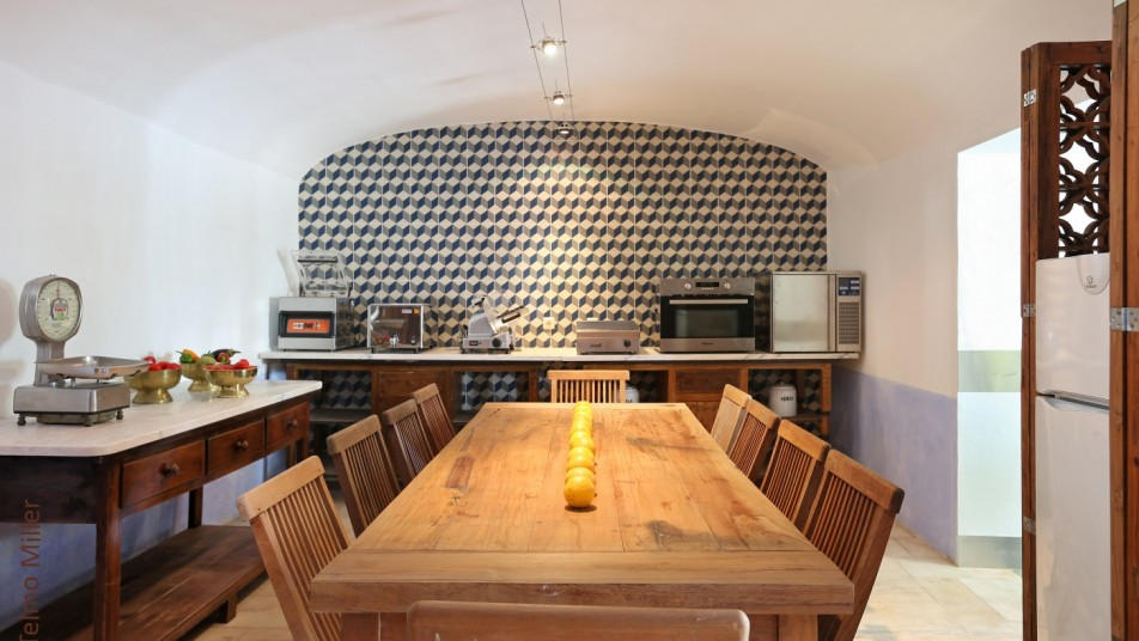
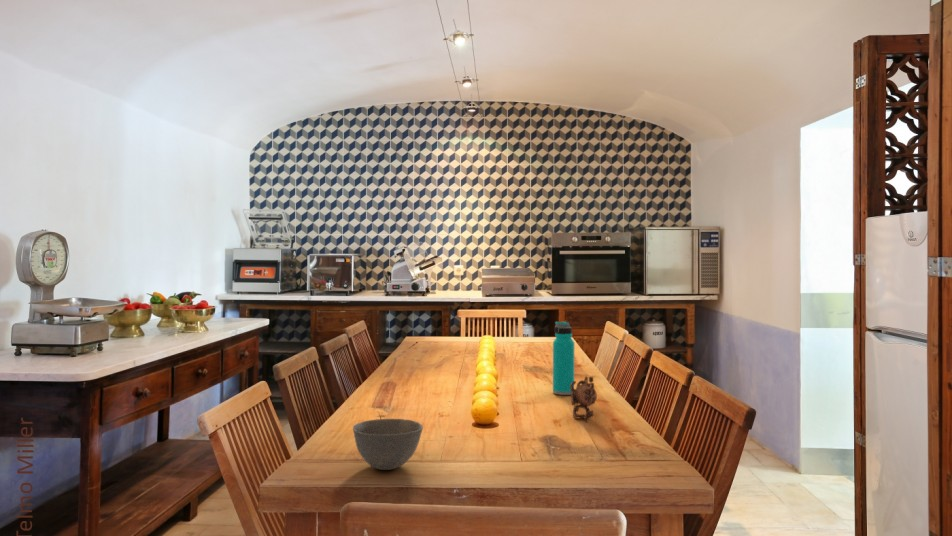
+ teapot [570,375,598,424]
+ bowl [352,418,424,471]
+ water bottle [552,320,575,396]
